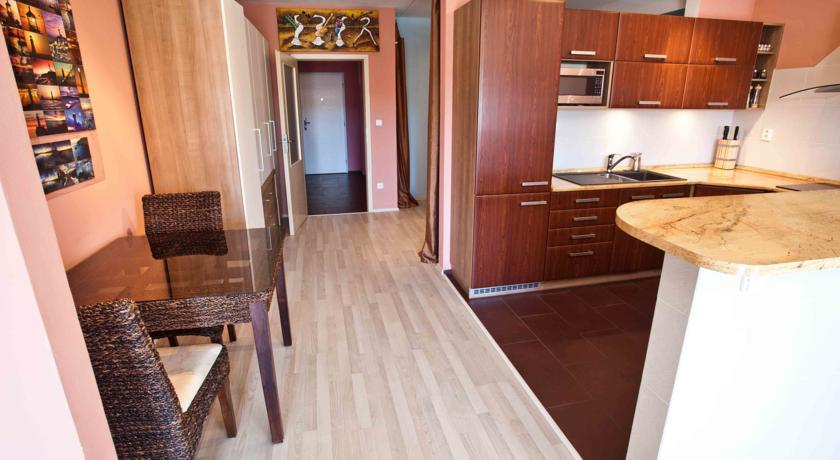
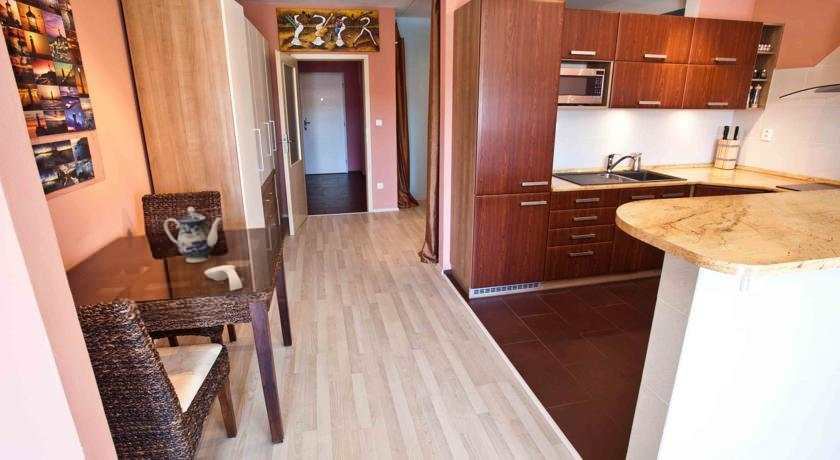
+ spoon rest [203,264,243,292]
+ teapot [163,206,223,264]
